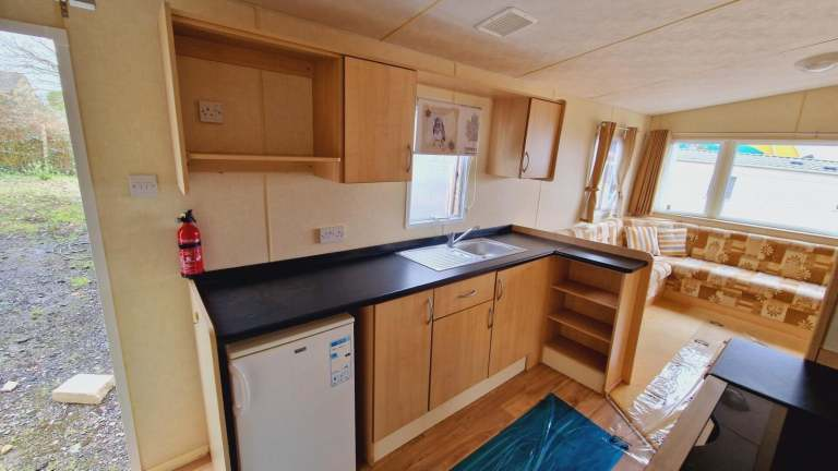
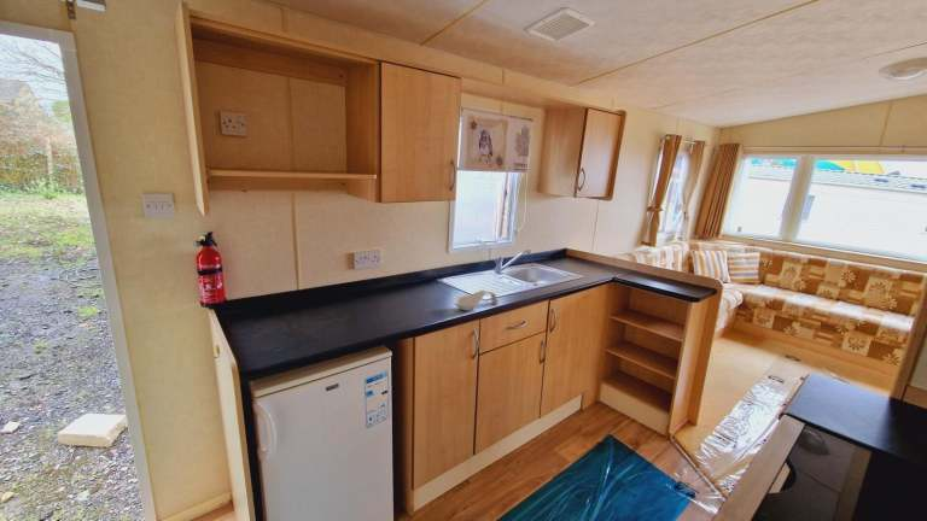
+ spoon rest [453,289,500,311]
